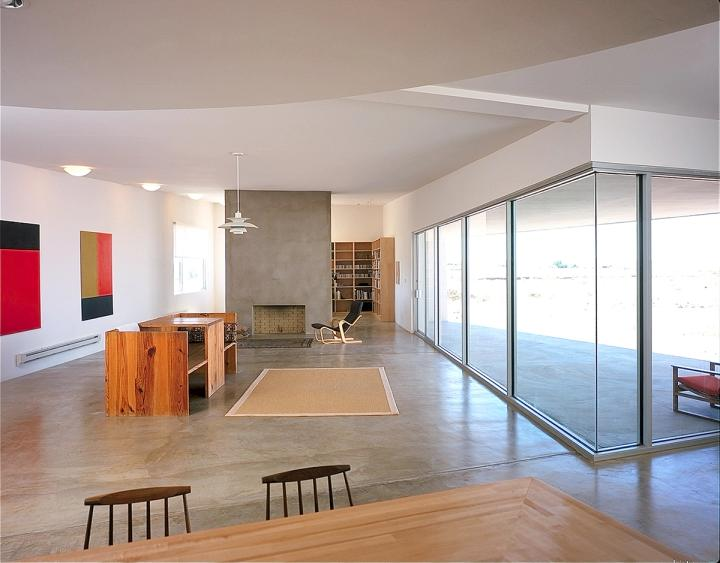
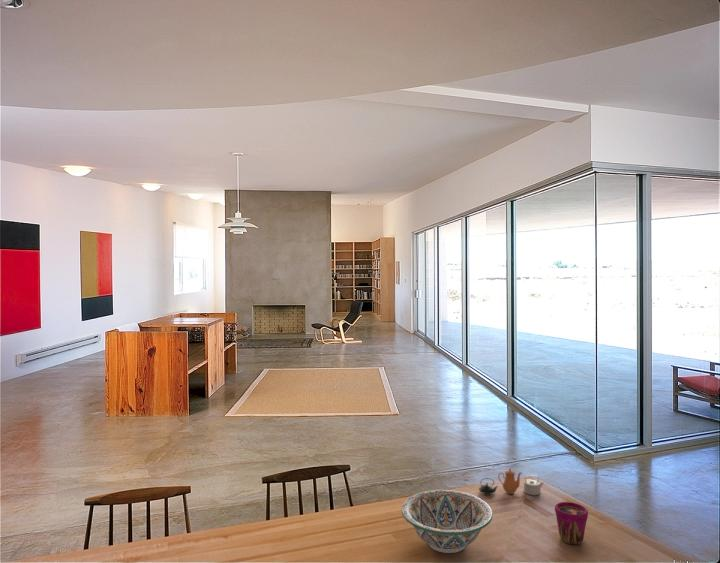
+ decorative bowl [400,489,494,554]
+ cup [554,501,589,545]
+ teapot [478,467,544,496]
